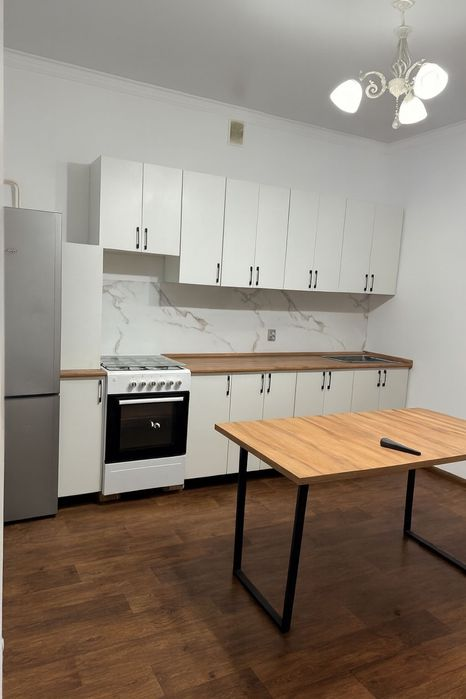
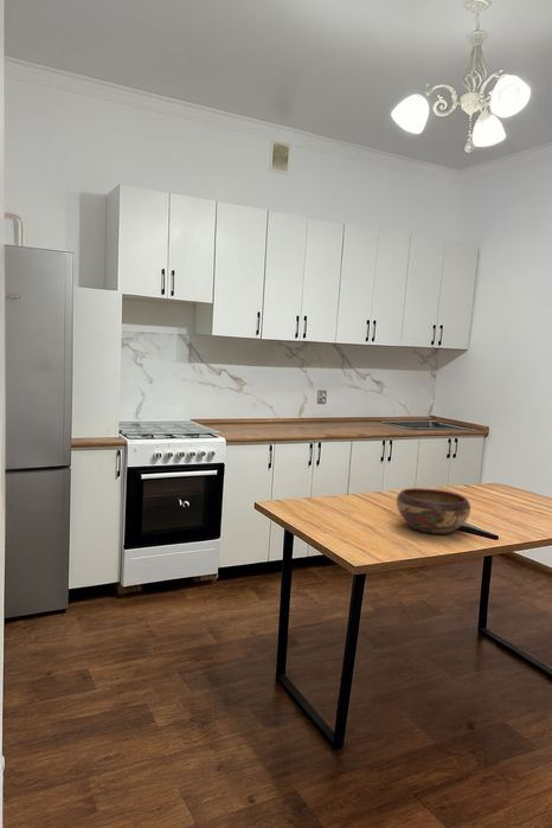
+ decorative bowl [396,487,471,535]
